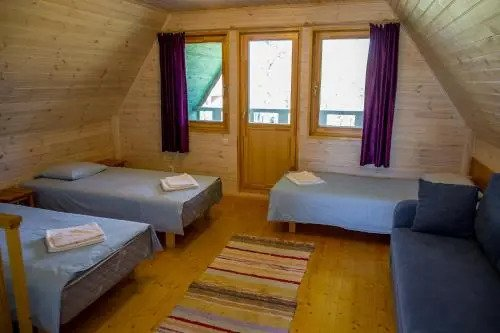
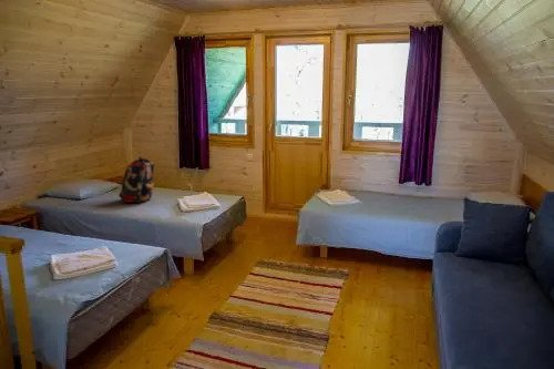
+ backpack [117,156,155,204]
